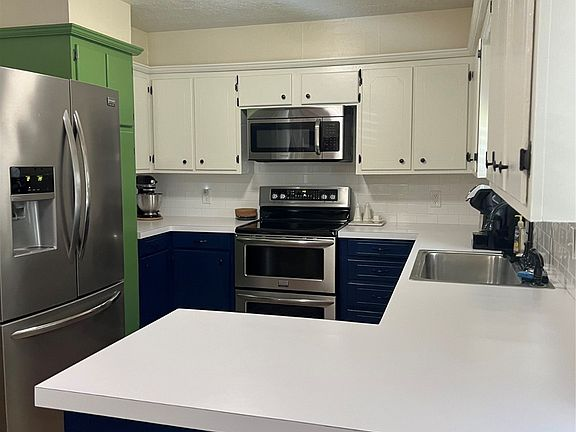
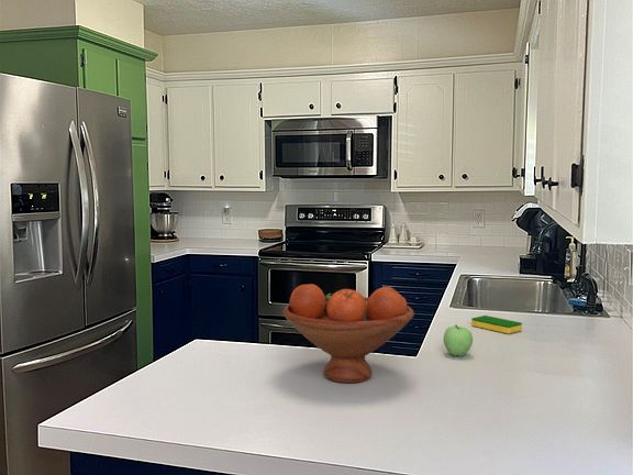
+ dish sponge [470,314,523,334]
+ fruit bowl [282,283,415,384]
+ apple [443,323,474,357]
